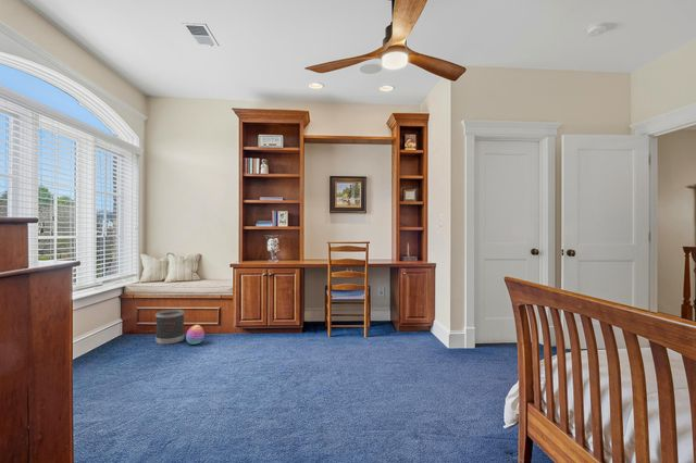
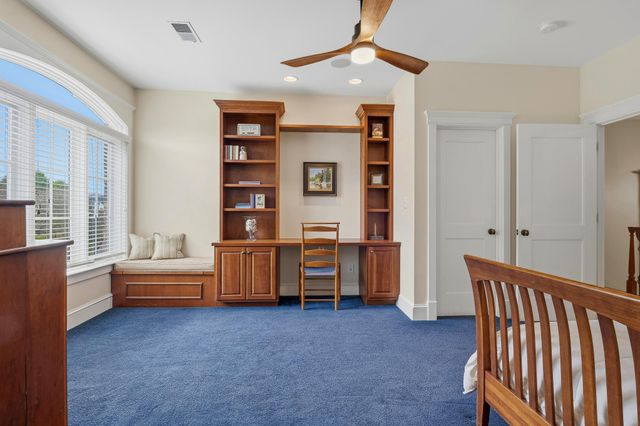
- stacking toy [185,324,206,346]
- wastebasket [154,309,185,346]
